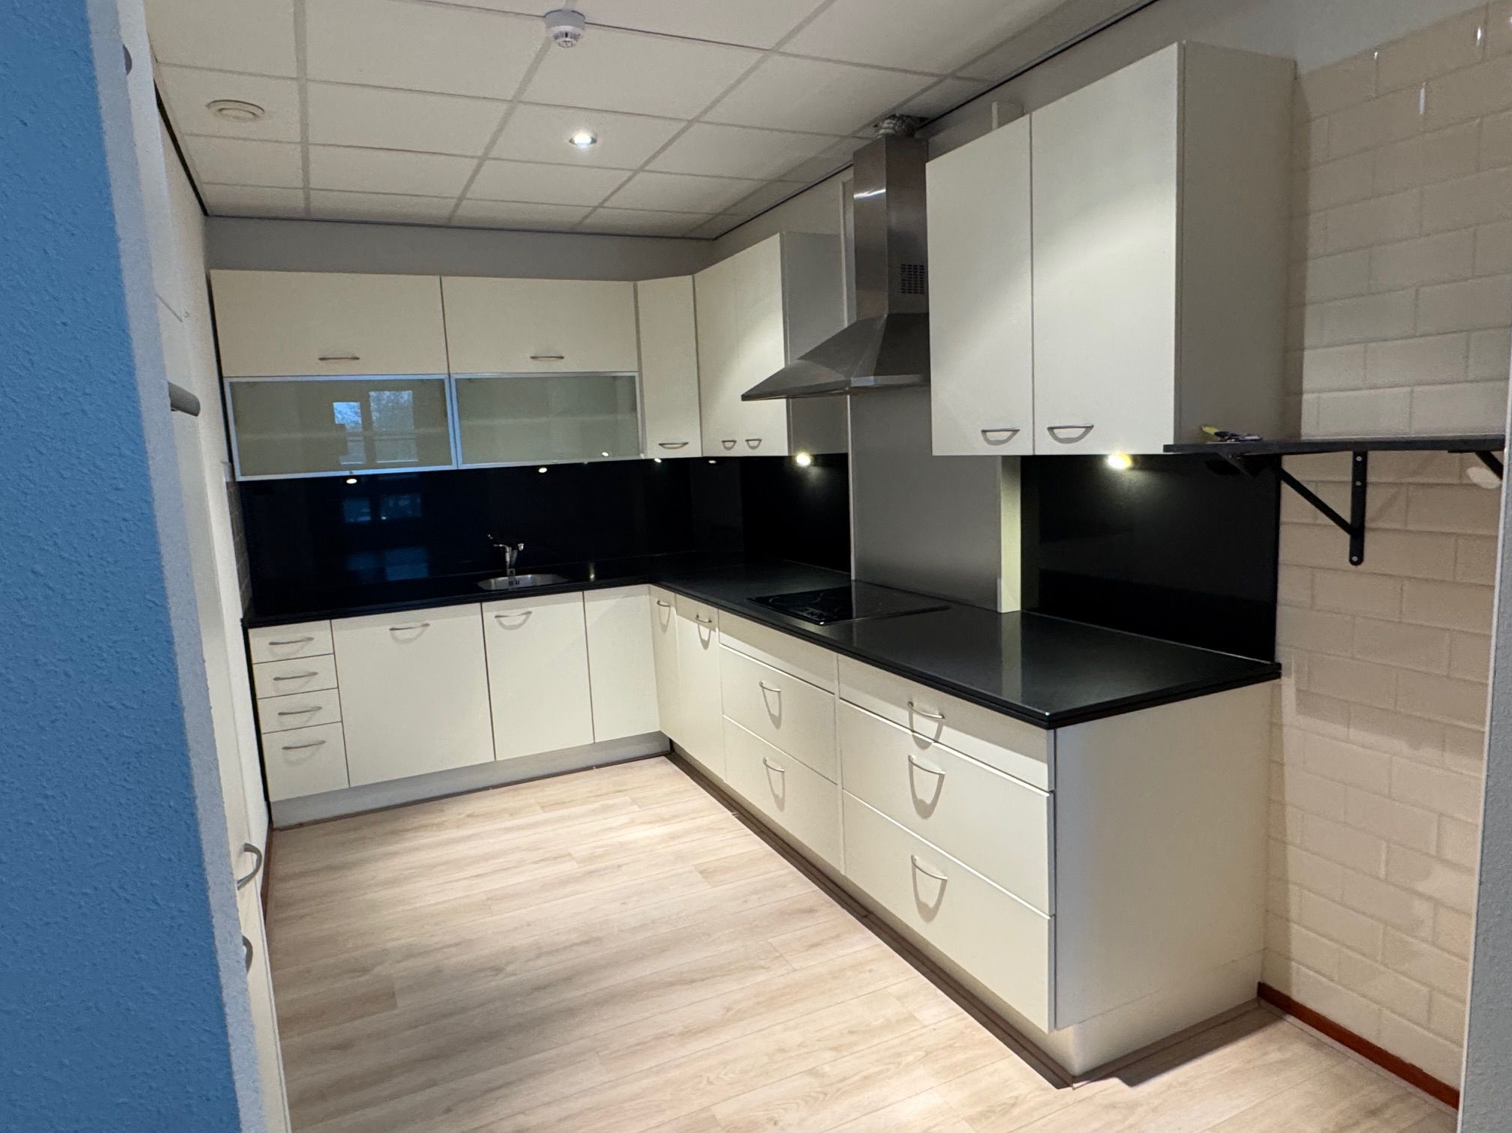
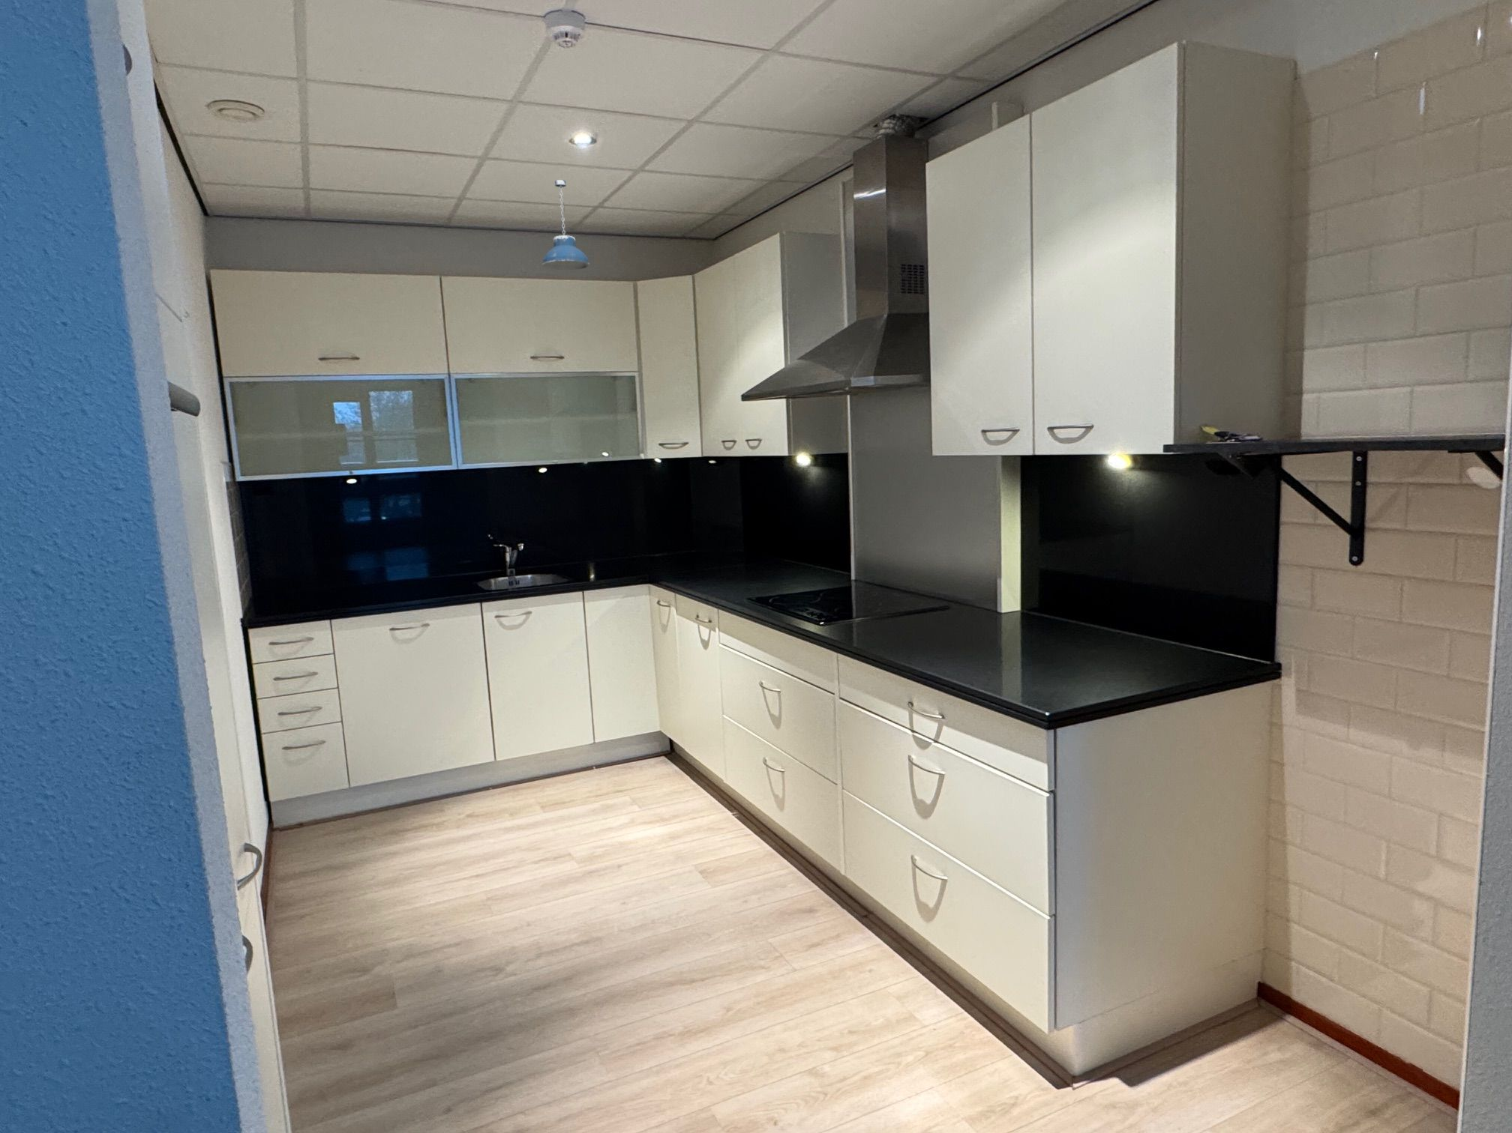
+ pendant light [542,179,591,270]
